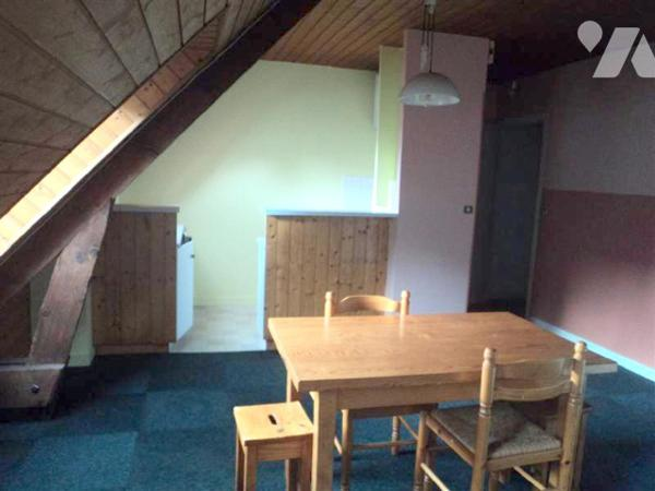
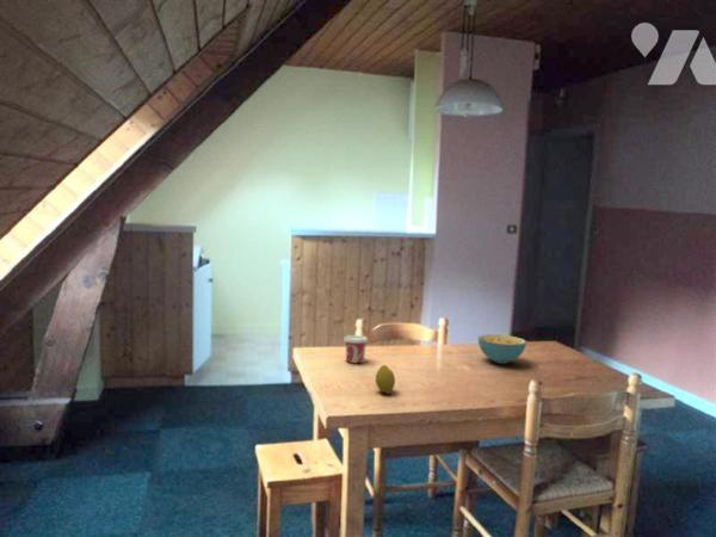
+ fruit [375,364,396,395]
+ cup [342,334,370,364]
+ cereal bowl [477,333,527,365]
